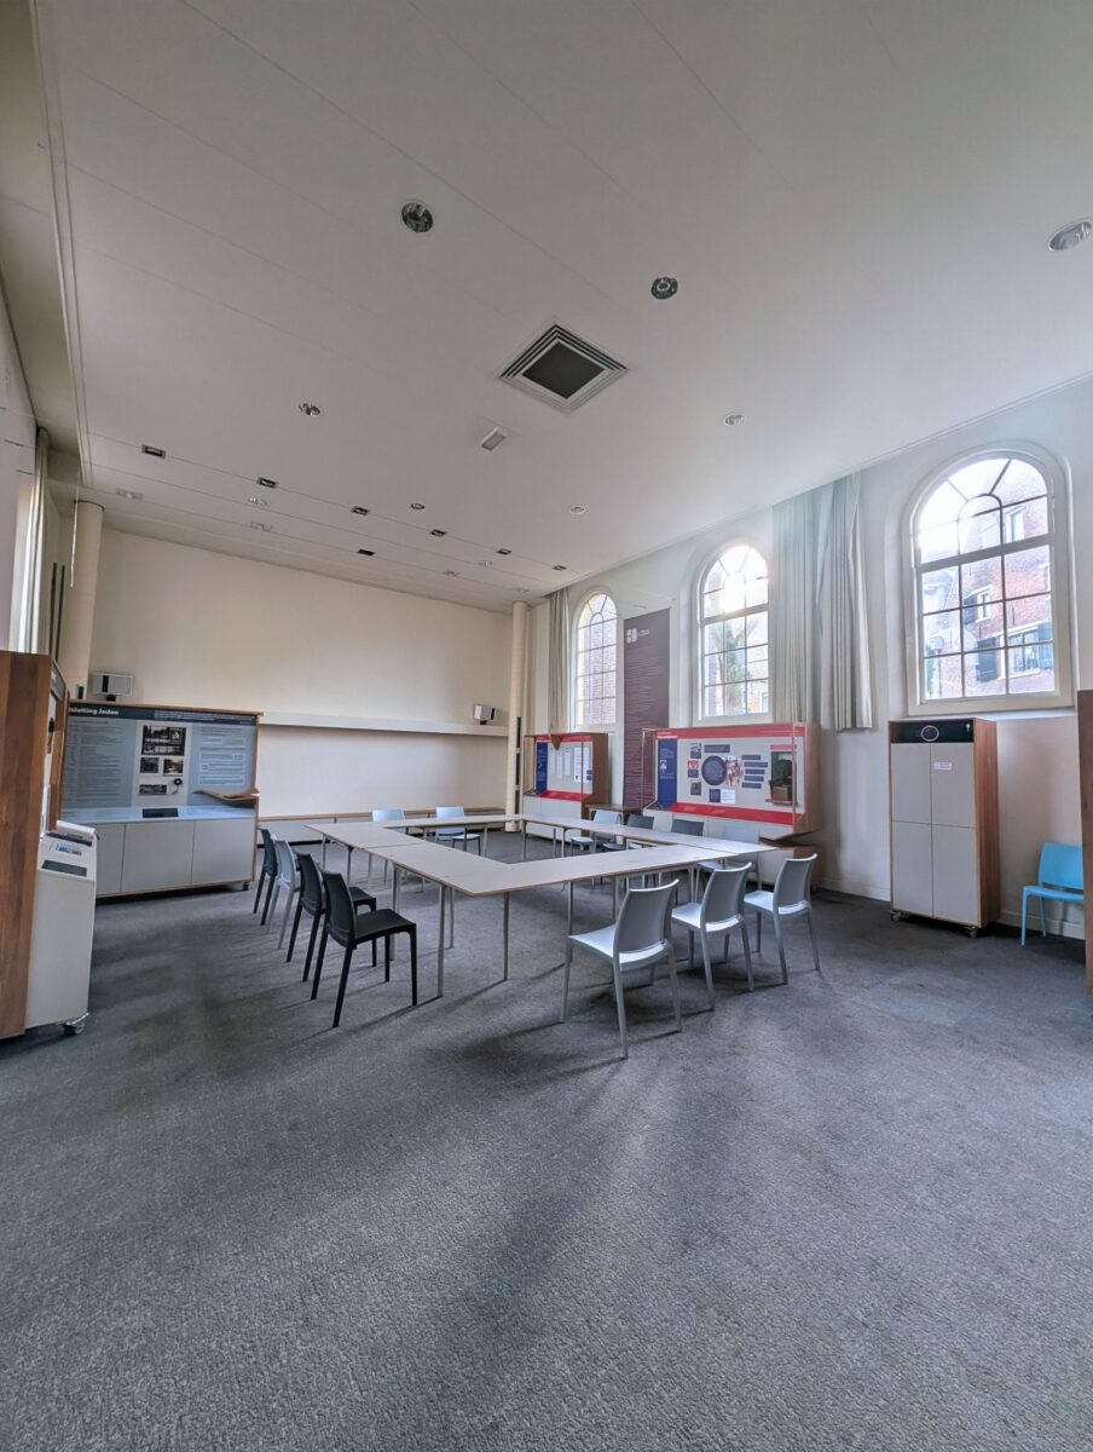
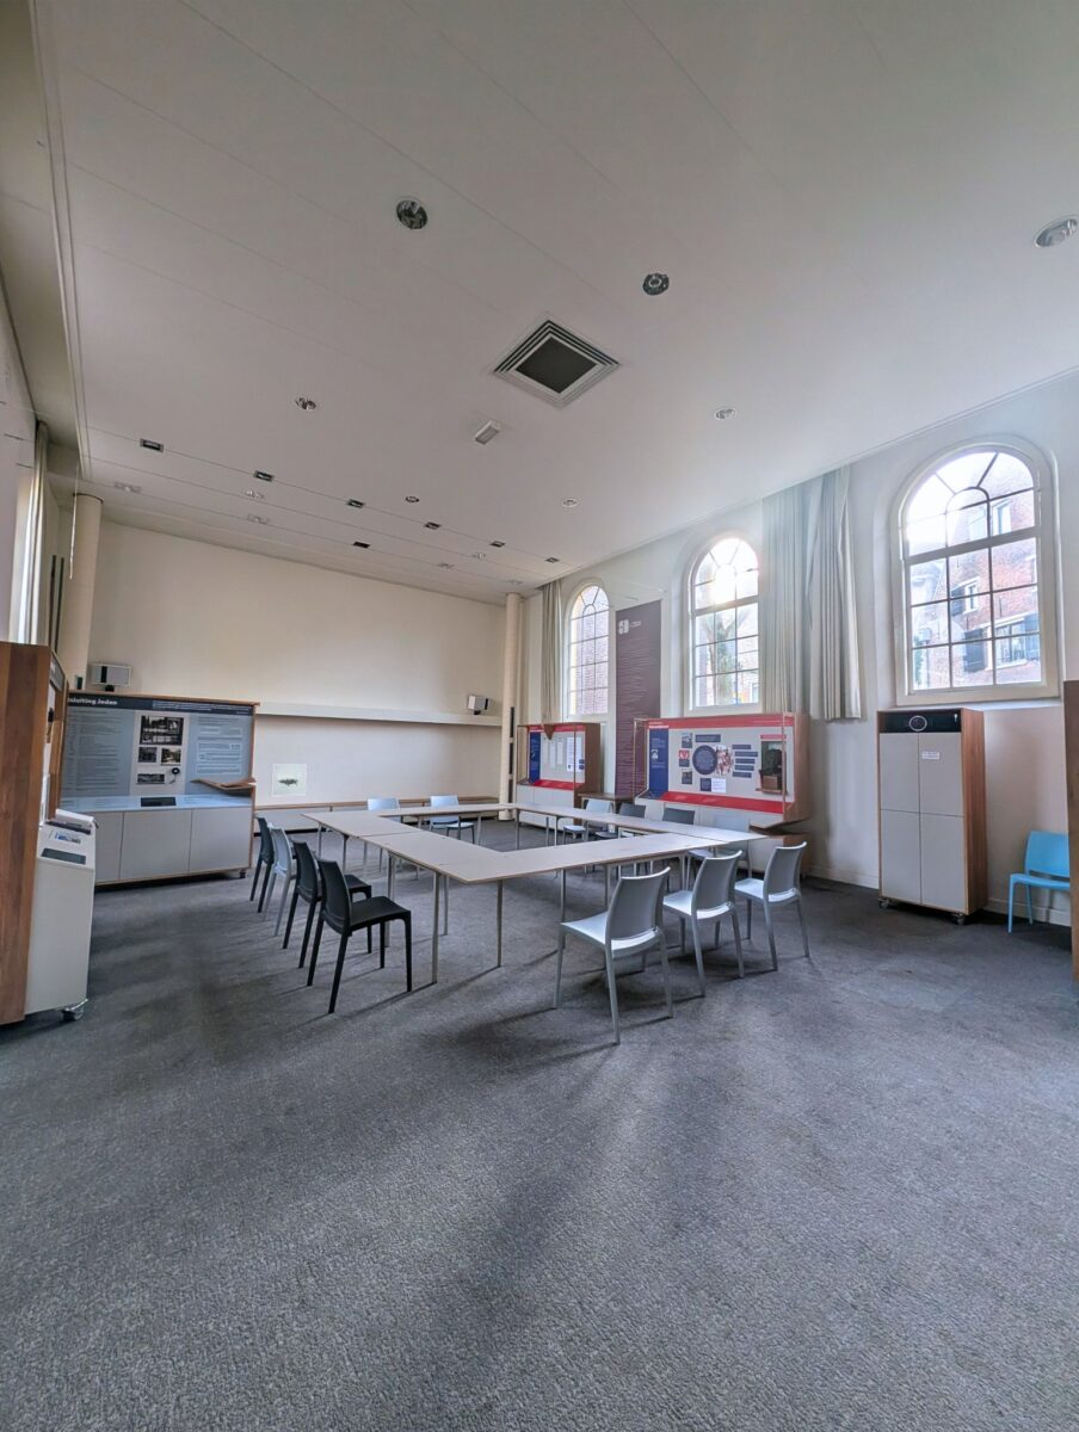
+ wall art [270,763,308,797]
